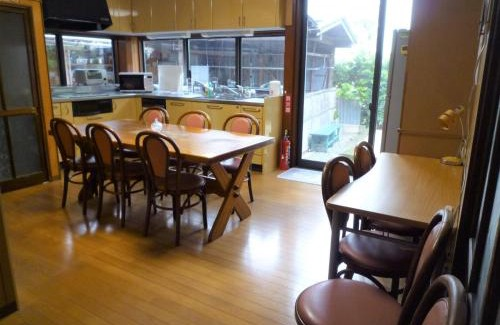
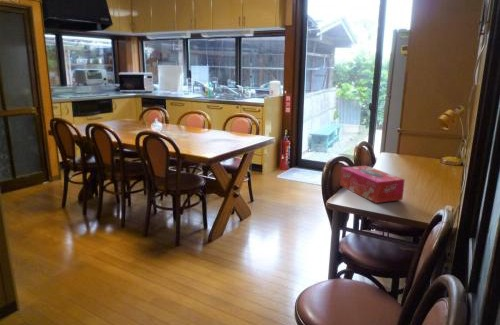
+ tissue box [339,165,406,204]
